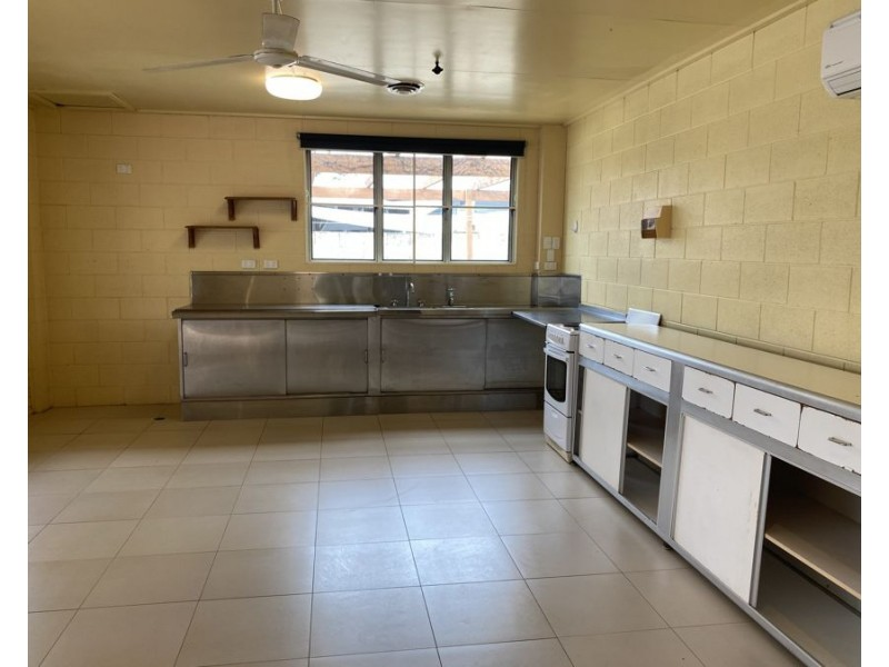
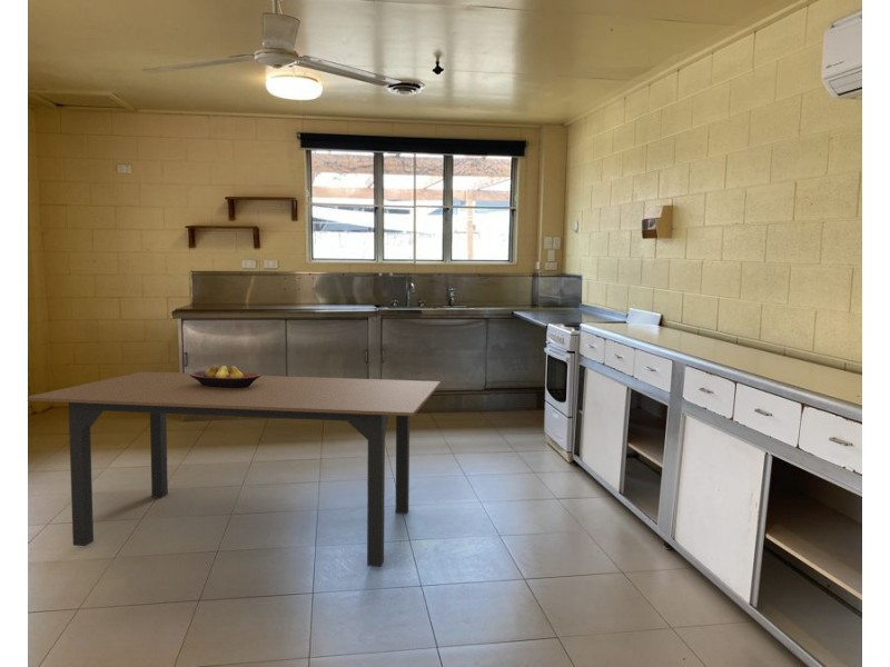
+ dining table [28,370,442,568]
+ fruit bowl [189,364,263,388]
